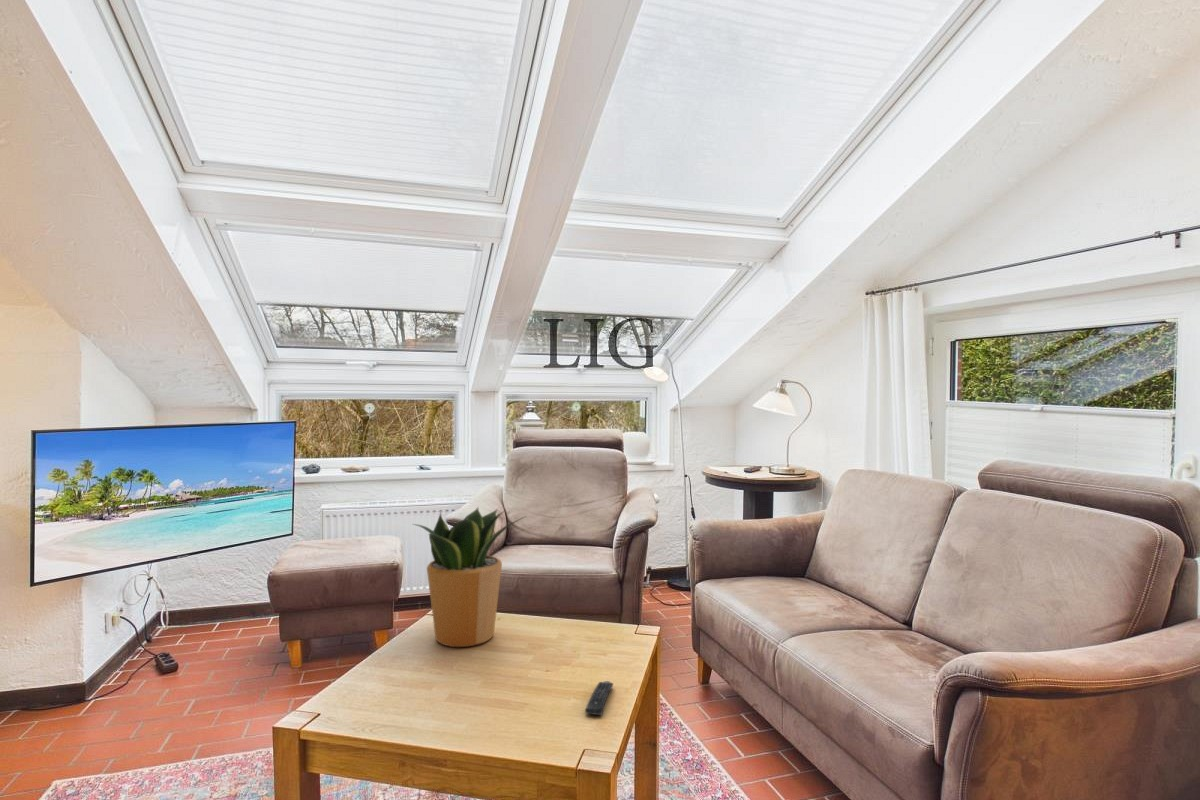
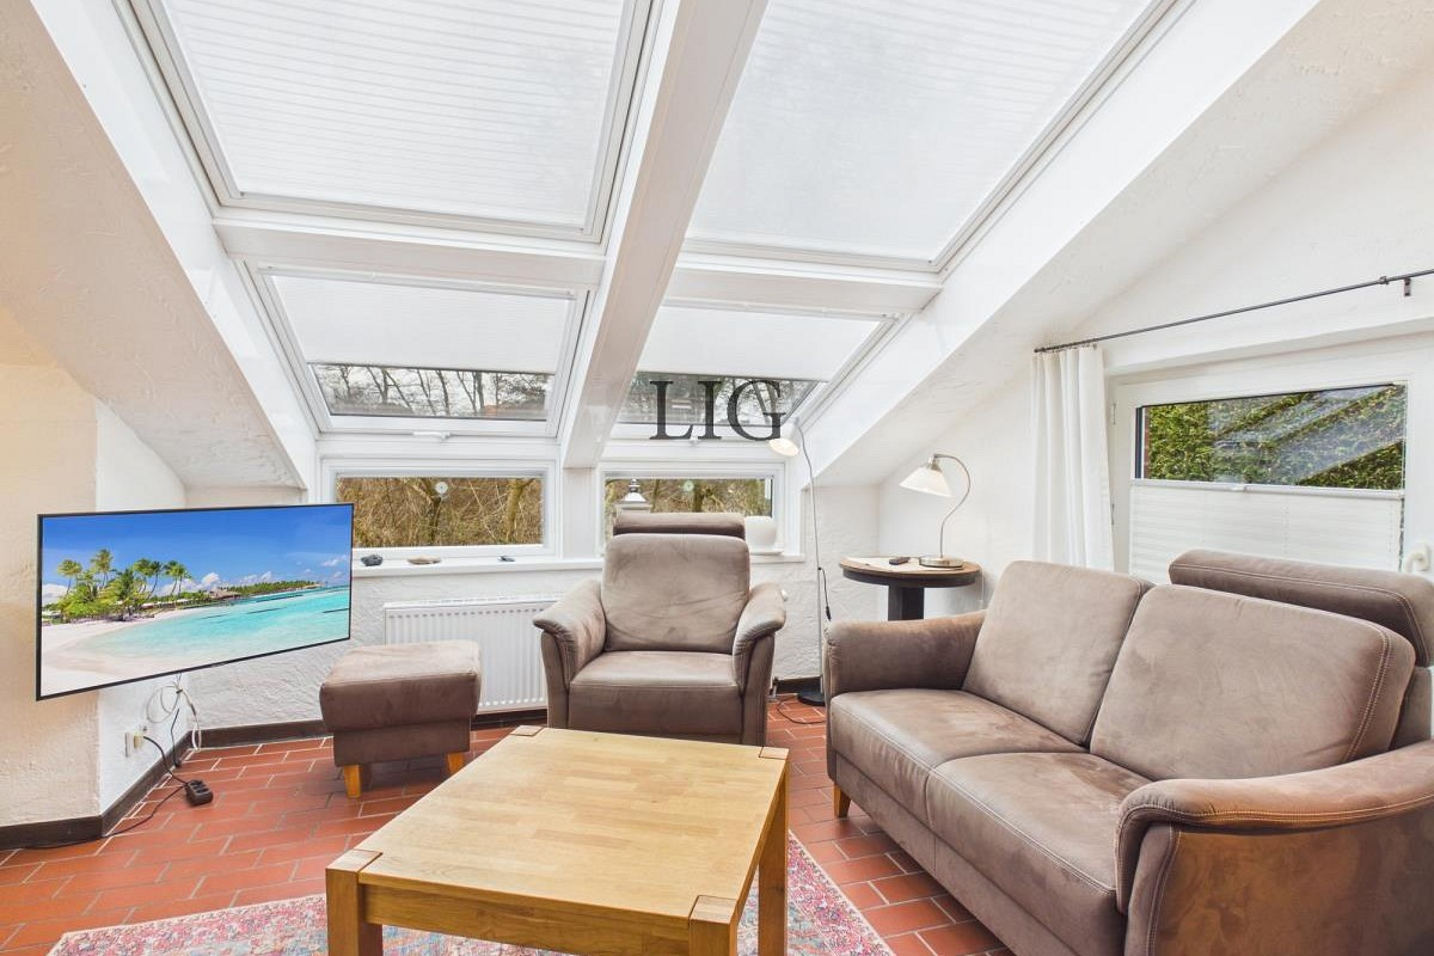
- remote control [584,680,614,716]
- potted plant [412,506,528,648]
